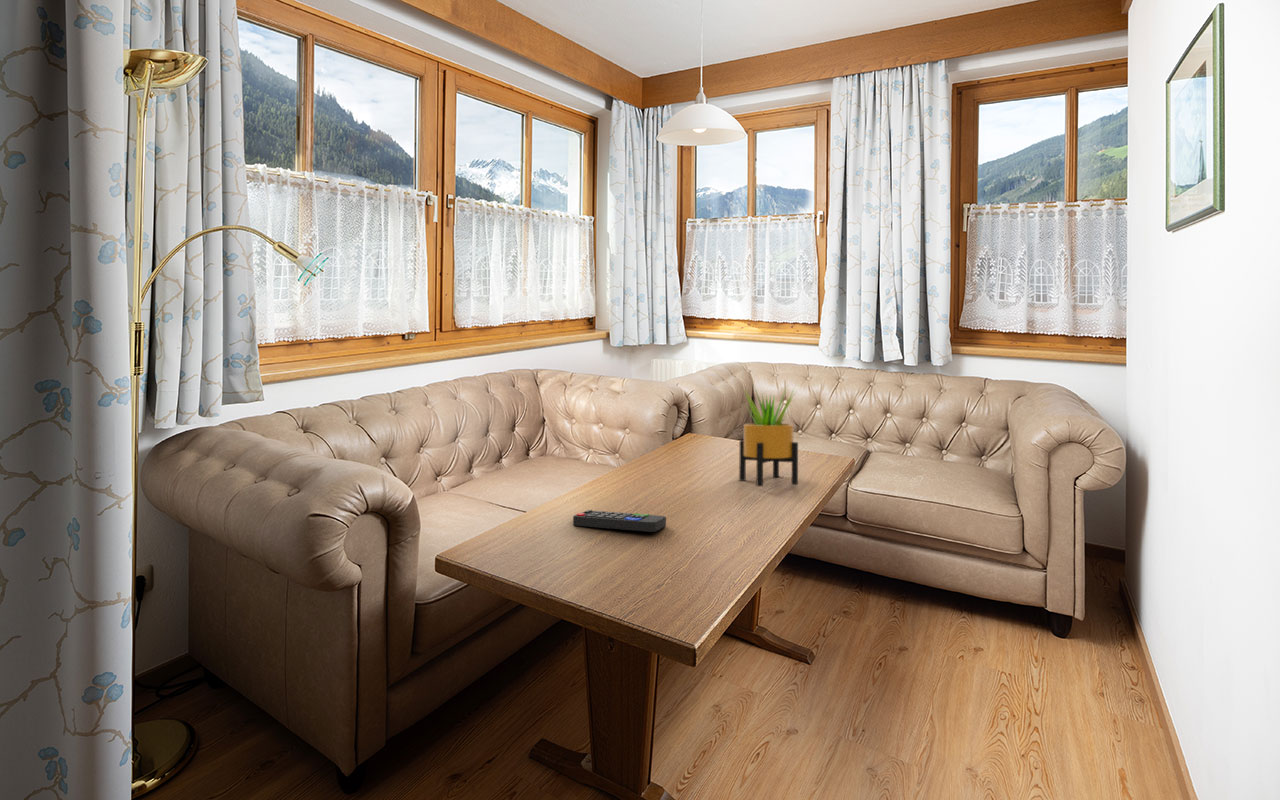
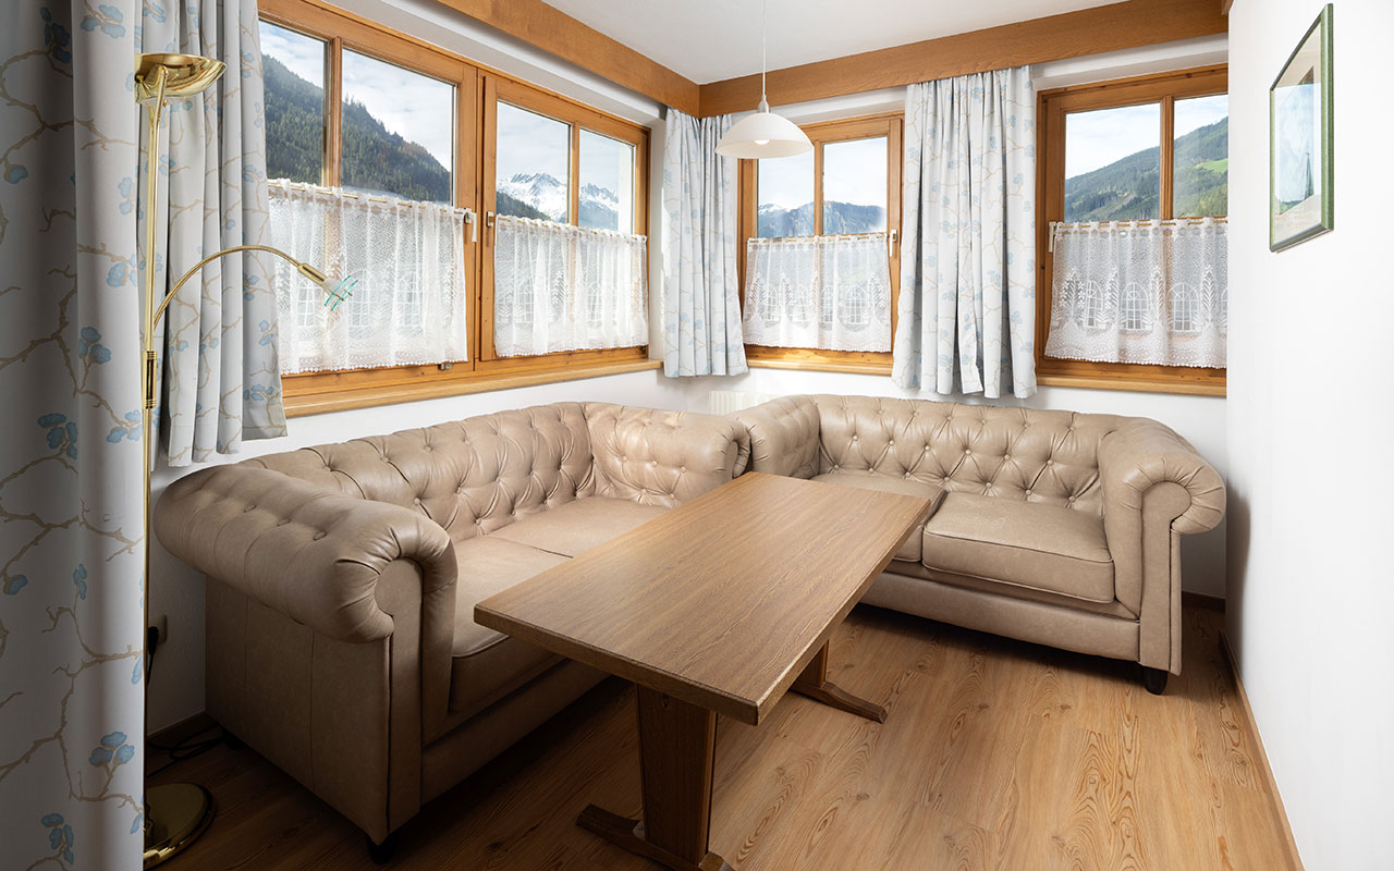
- remote control [572,509,667,533]
- potted plant [738,385,799,488]
